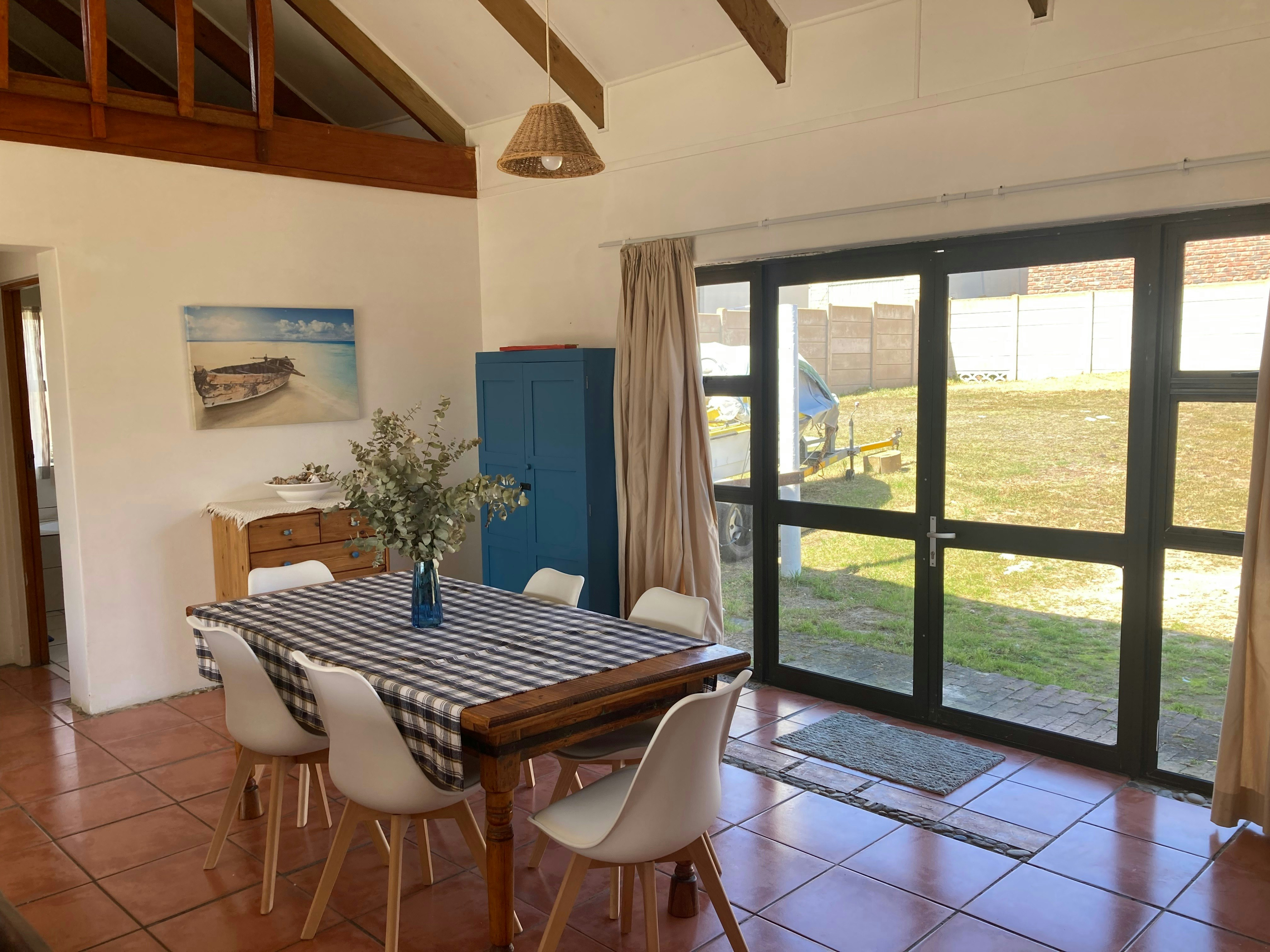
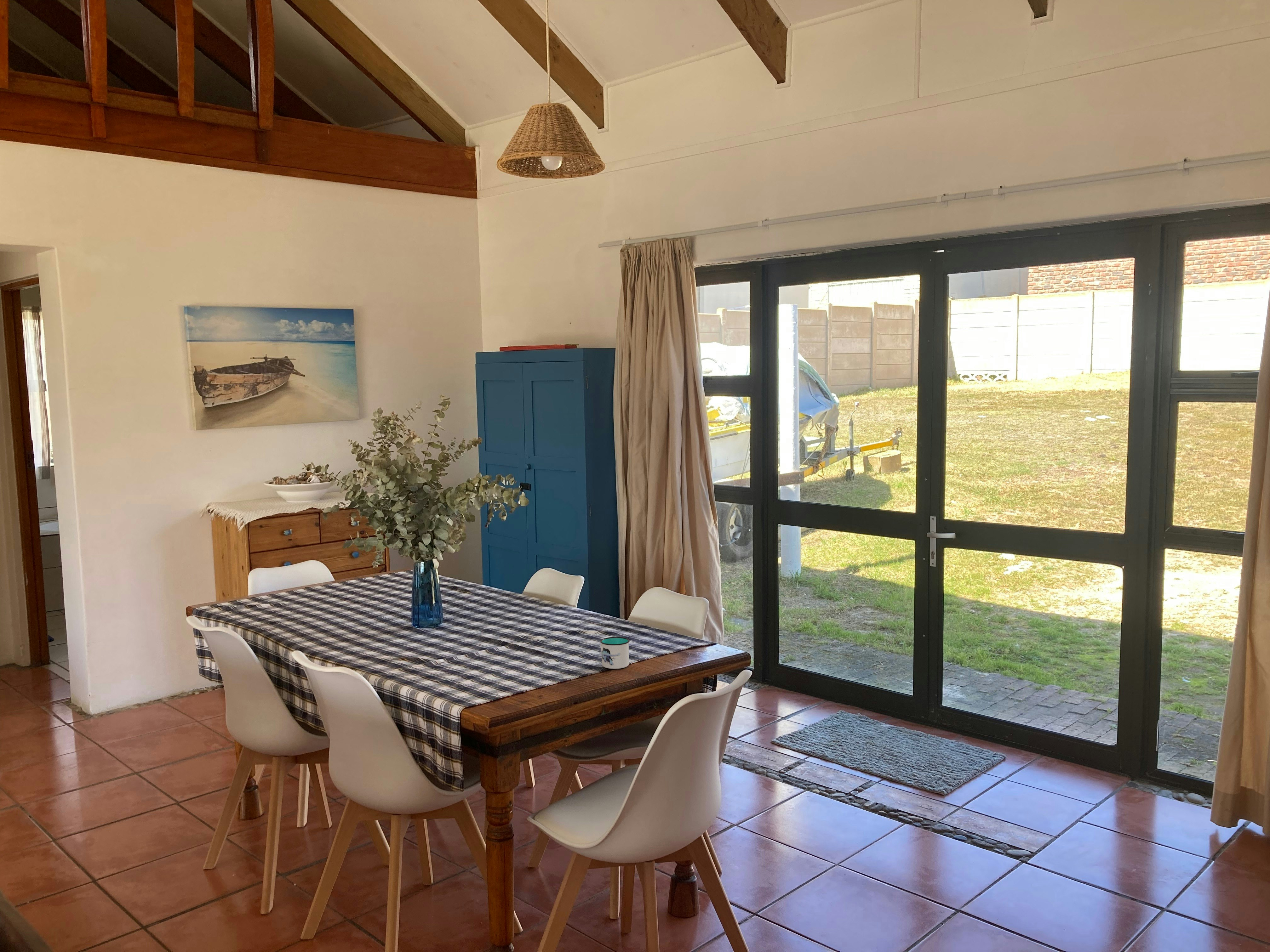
+ mug [600,637,630,669]
